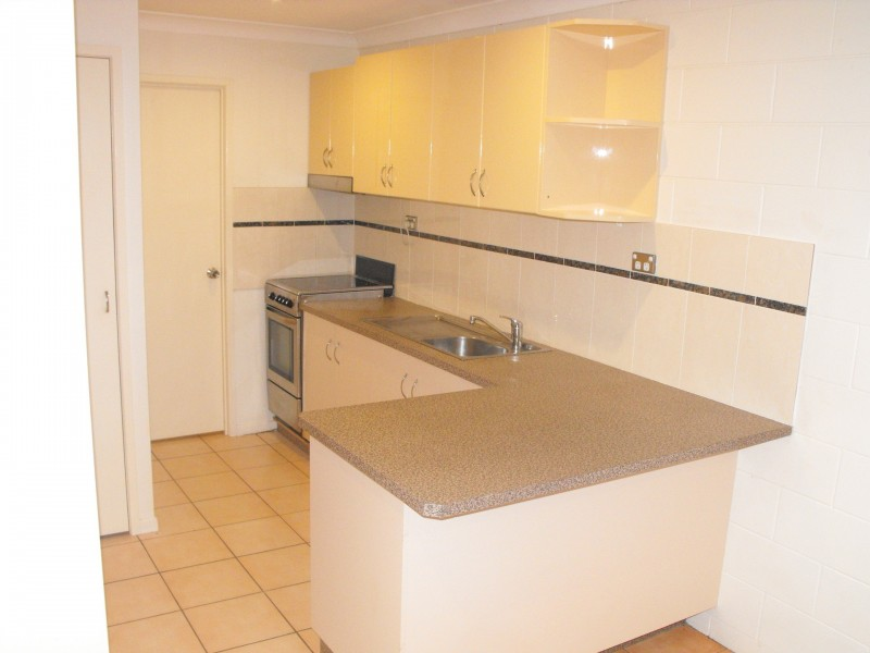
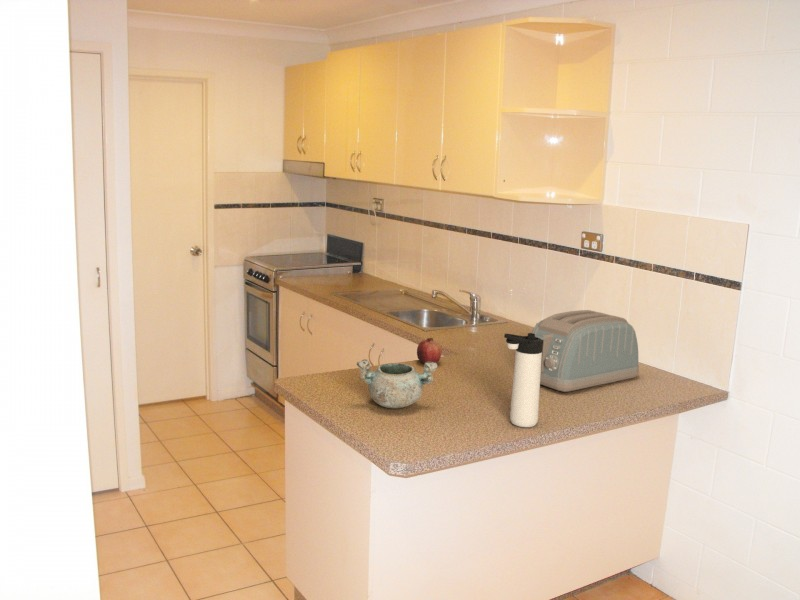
+ toaster [531,309,640,393]
+ fruit [416,337,443,364]
+ thermos bottle [503,332,542,428]
+ bowl [356,359,438,409]
